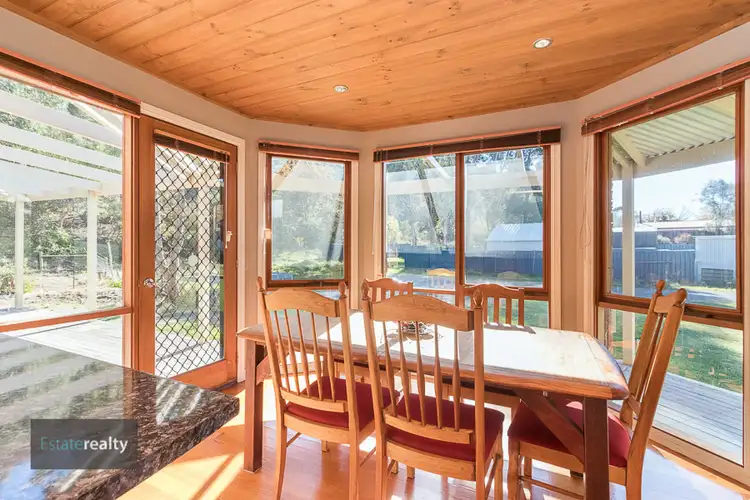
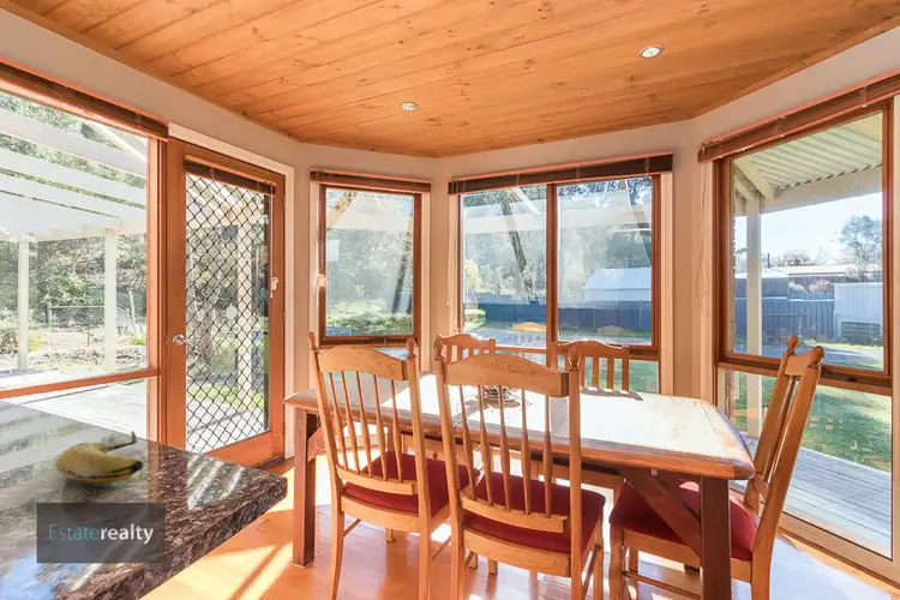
+ fruit [55,430,144,485]
